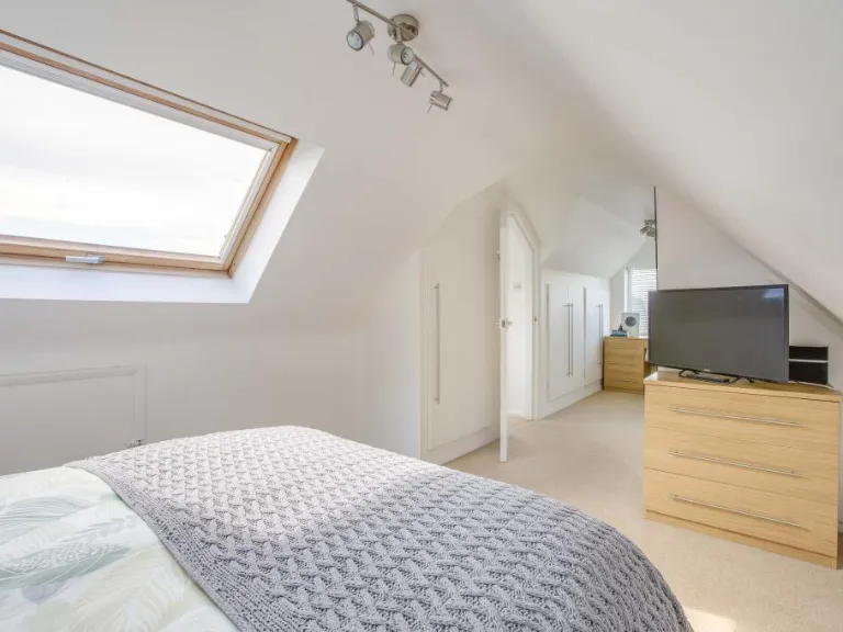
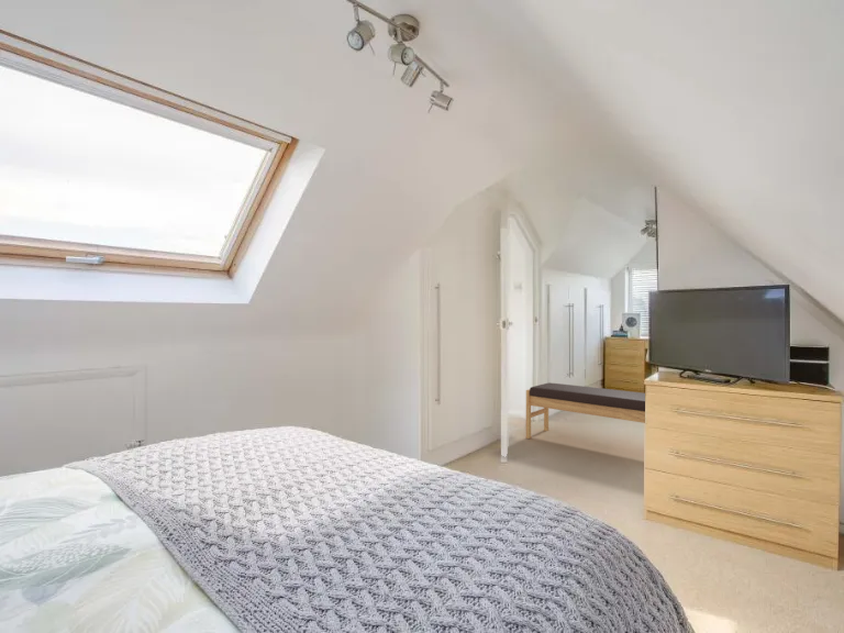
+ bench [525,381,646,440]
